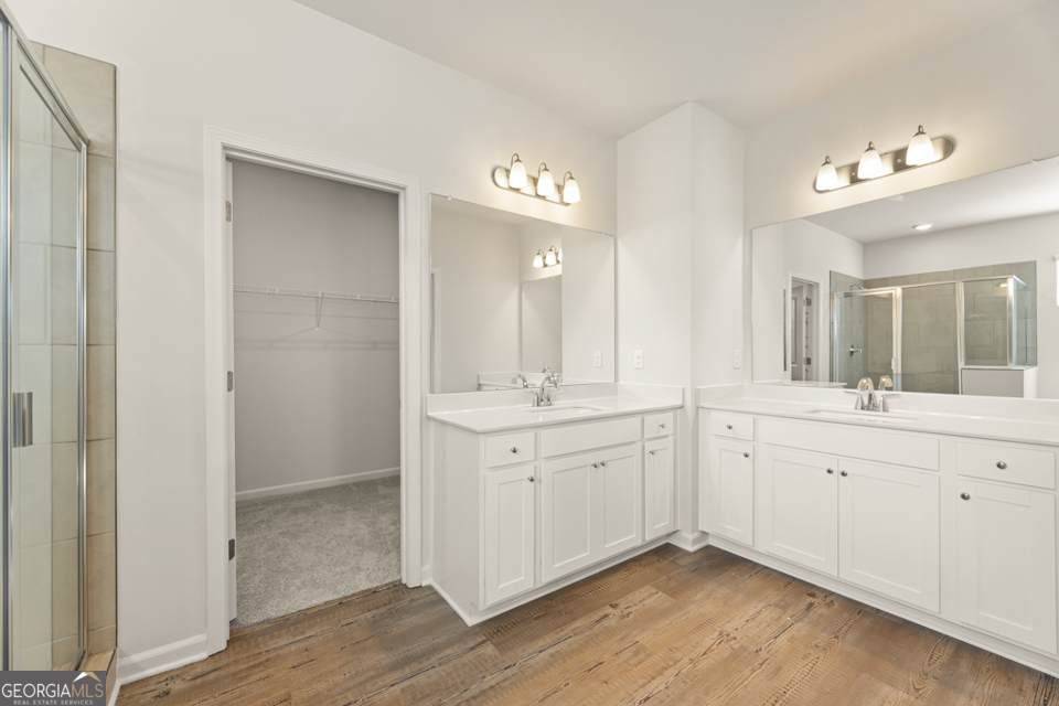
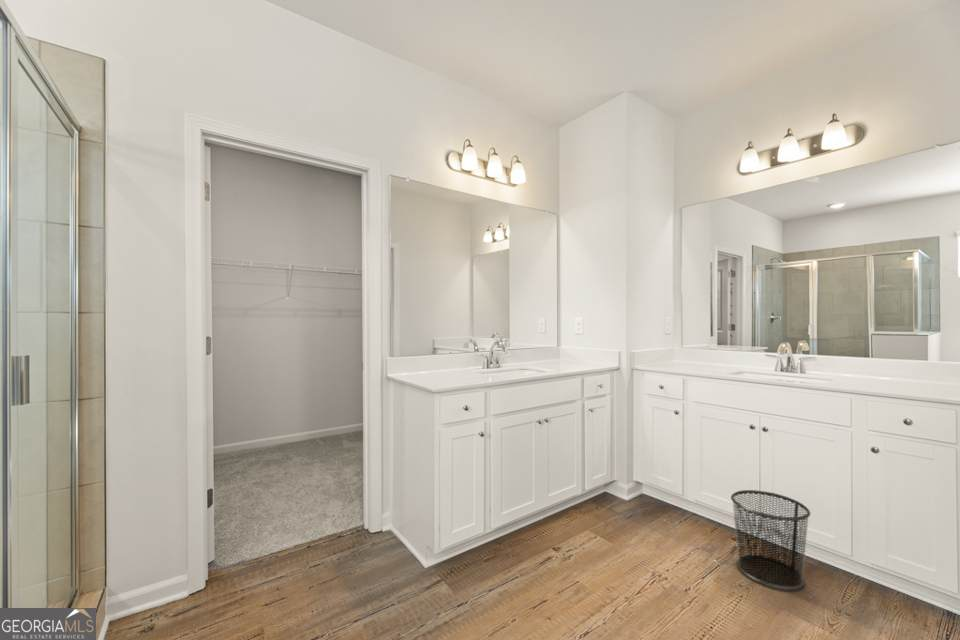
+ waste bin [730,489,811,591]
